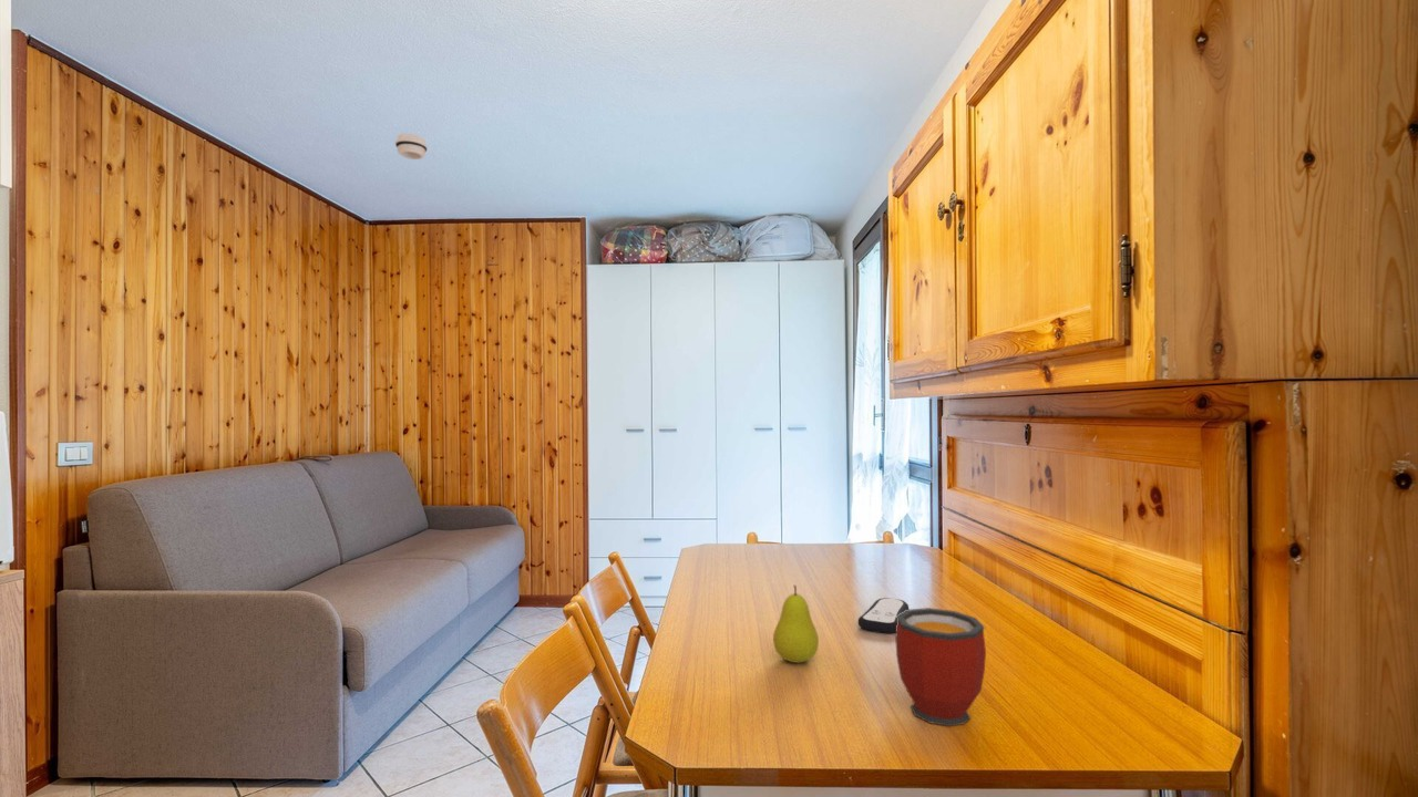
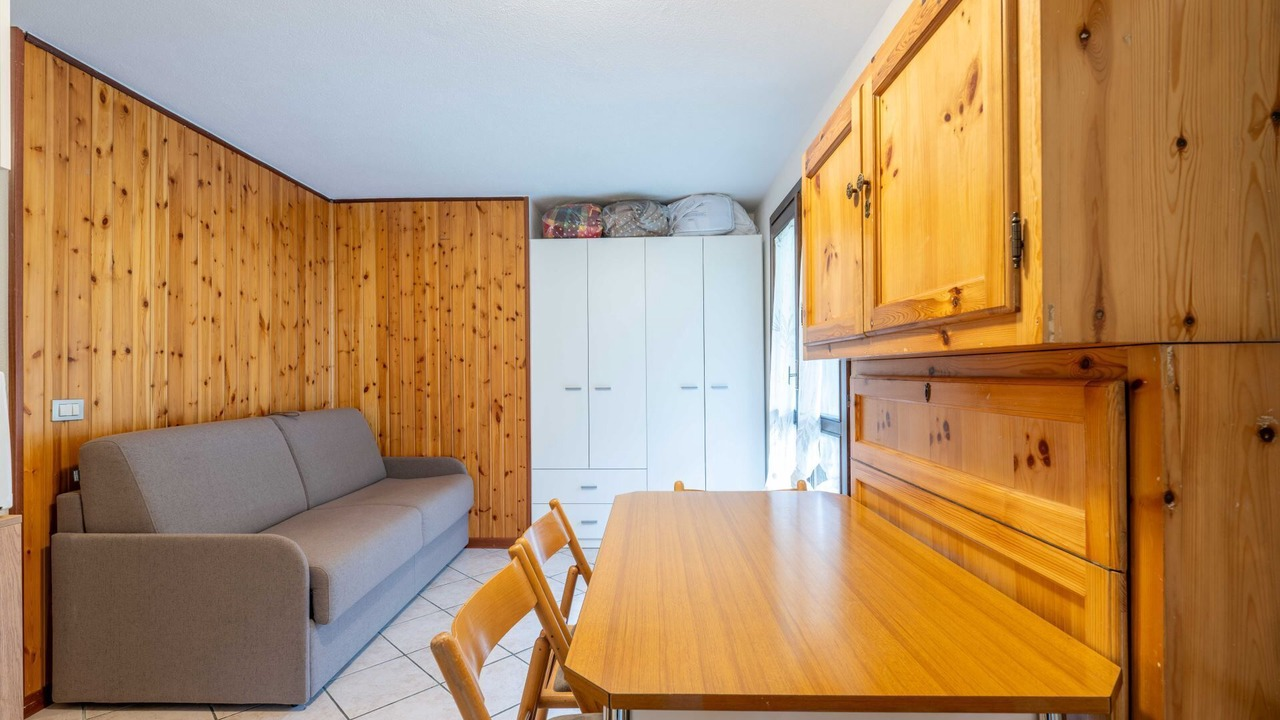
- remote control [857,597,910,634]
- smoke detector [394,133,429,161]
- mug [894,607,987,727]
- fruit [772,583,820,664]
